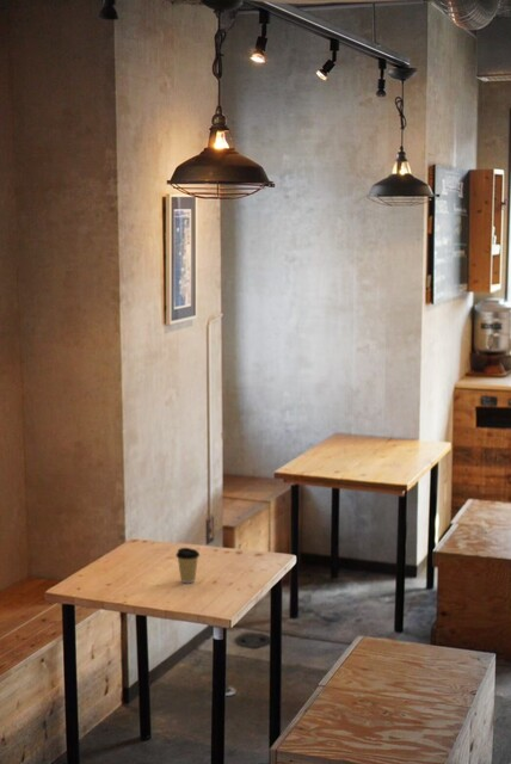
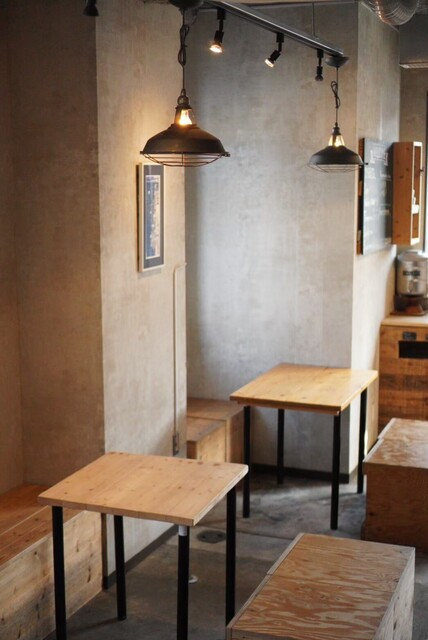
- coffee cup [174,547,201,584]
